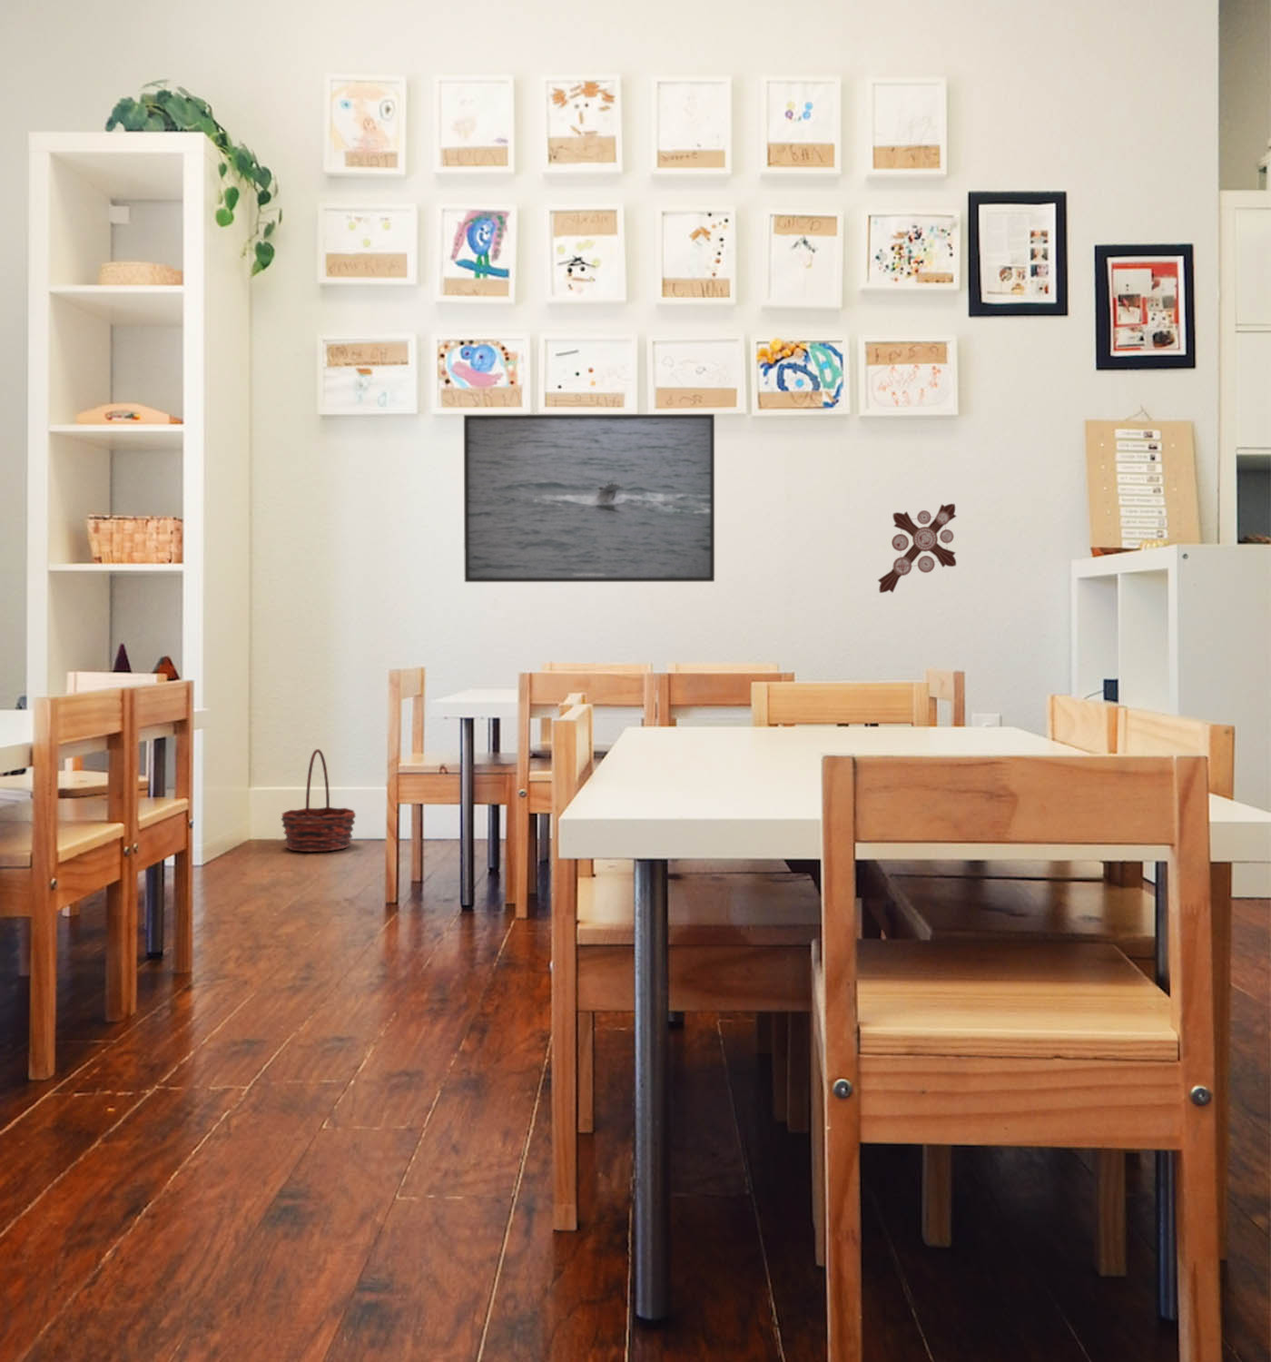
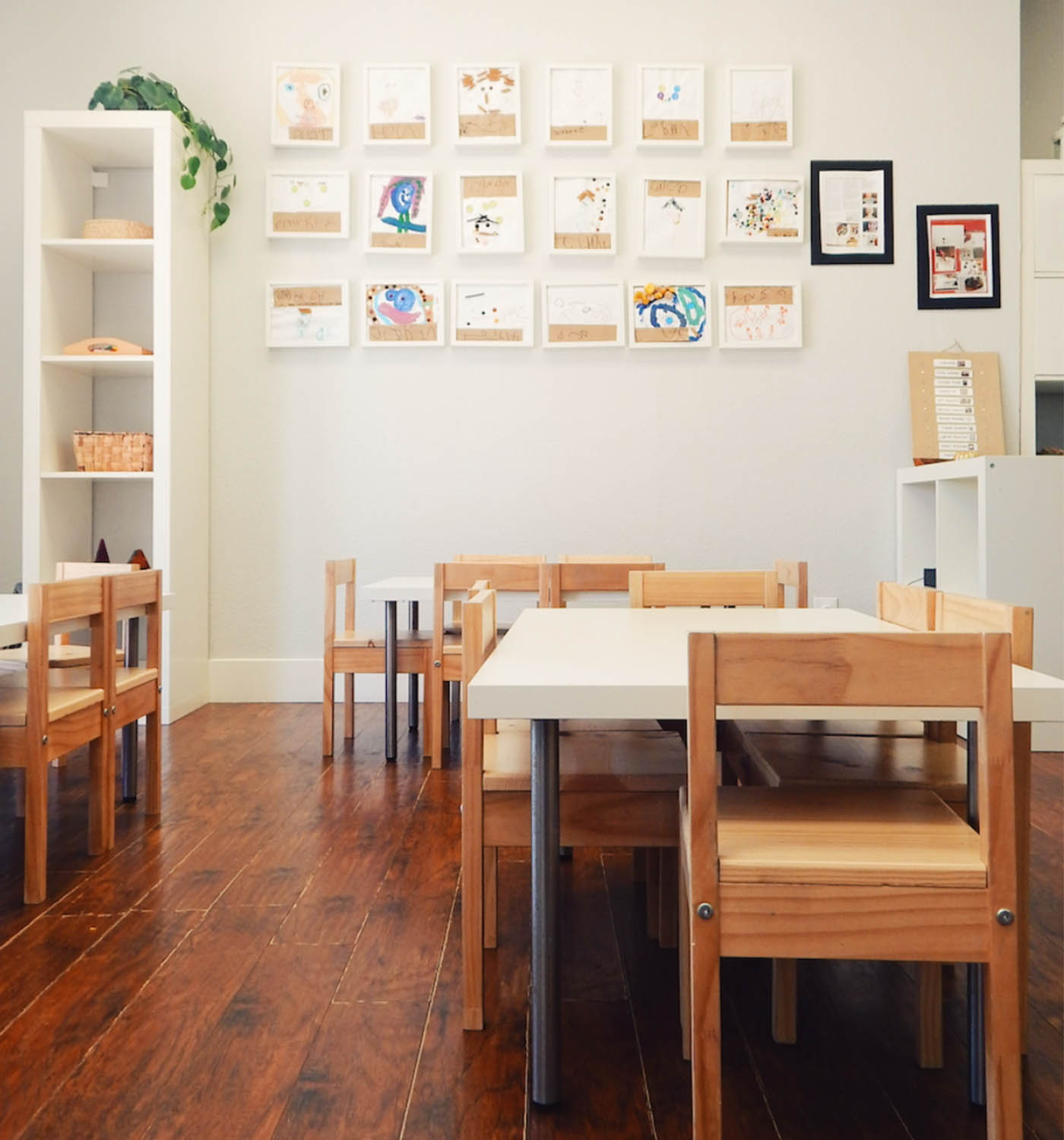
- basket [280,748,357,853]
- decorative cross [877,503,957,594]
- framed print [463,413,716,583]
